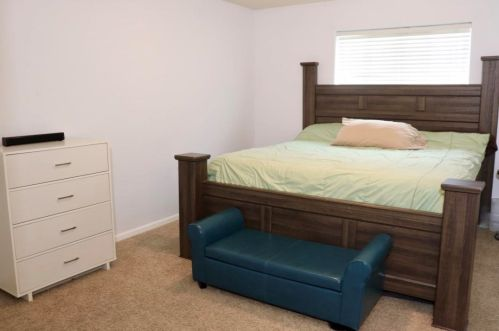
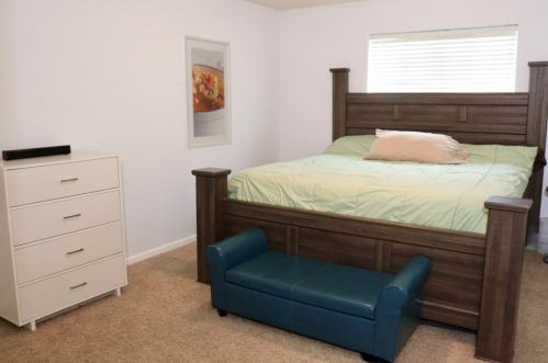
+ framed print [180,33,233,150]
